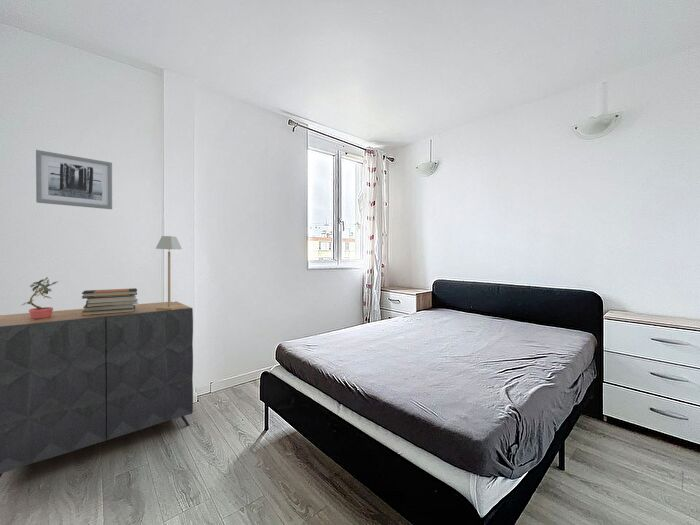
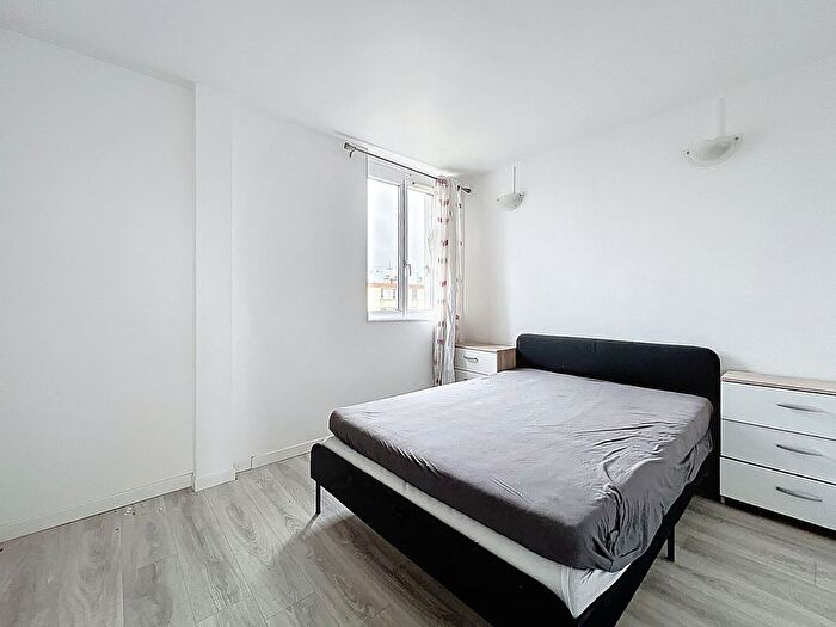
- dresser [0,300,194,478]
- wall art [35,149,113,210]
- book stack [81,287,139,316]
- potted plant [21,276,58,320]
- table lamp [155,235,183,310]
